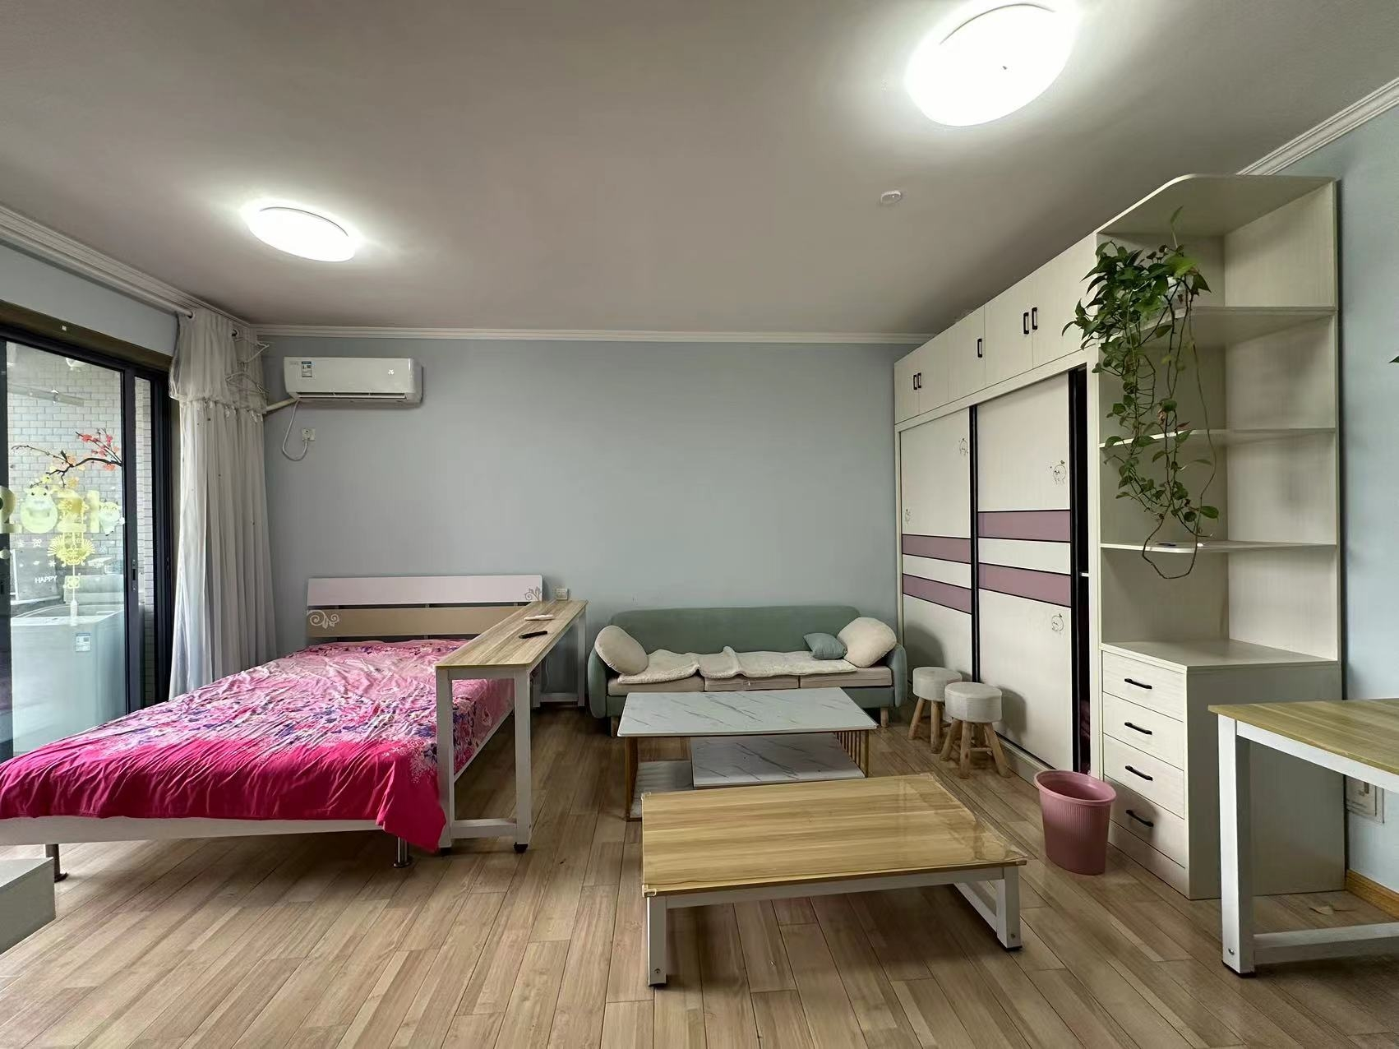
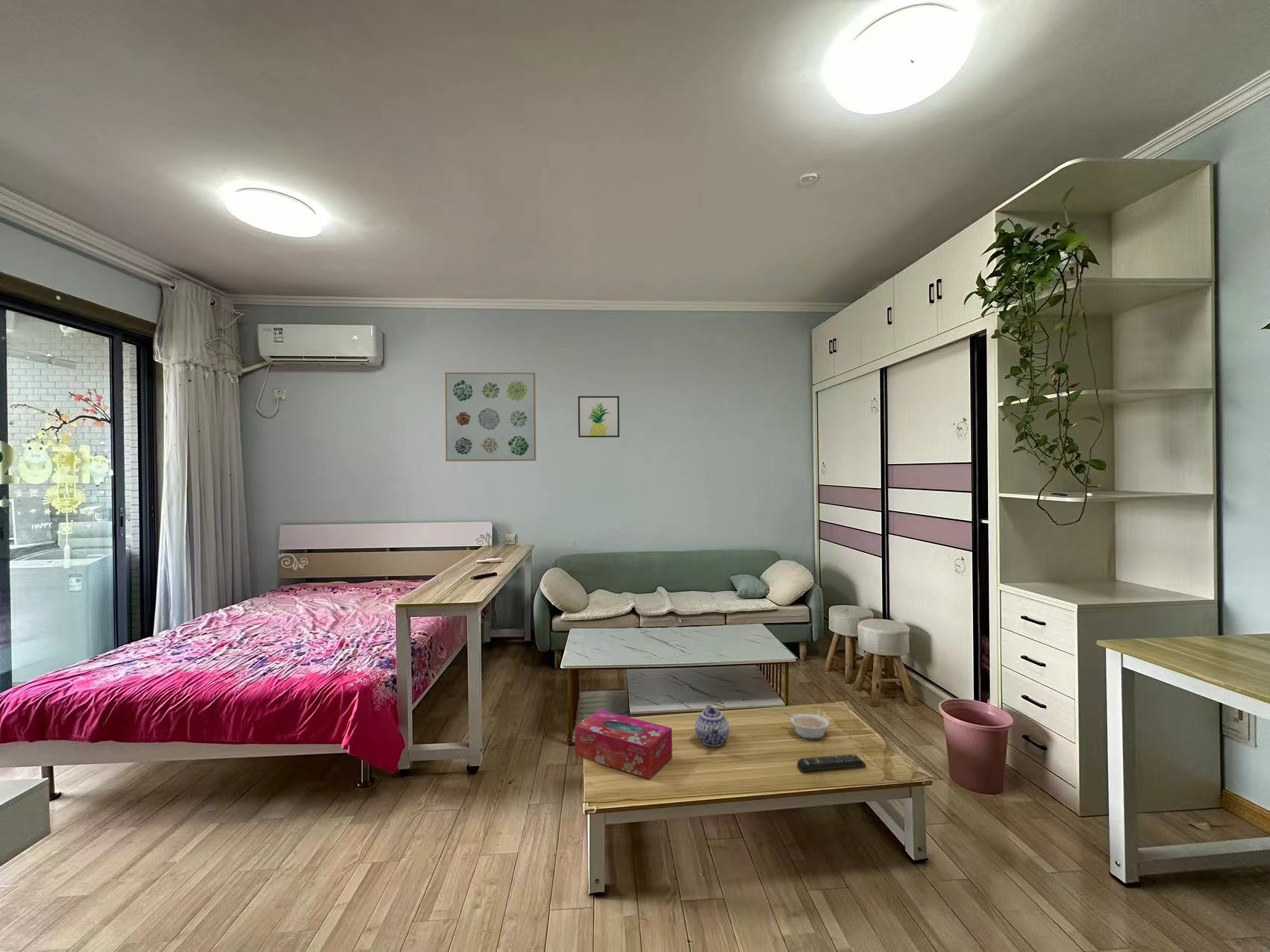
+ teapot [695,704,730,747]
+ wall art [445,372,537,462]
+ tissue box [575,710,673,780]
+ legume [783,711,830,740]
+ wall art [578,395,620,438]
+ remote control [796,754,867,771]
